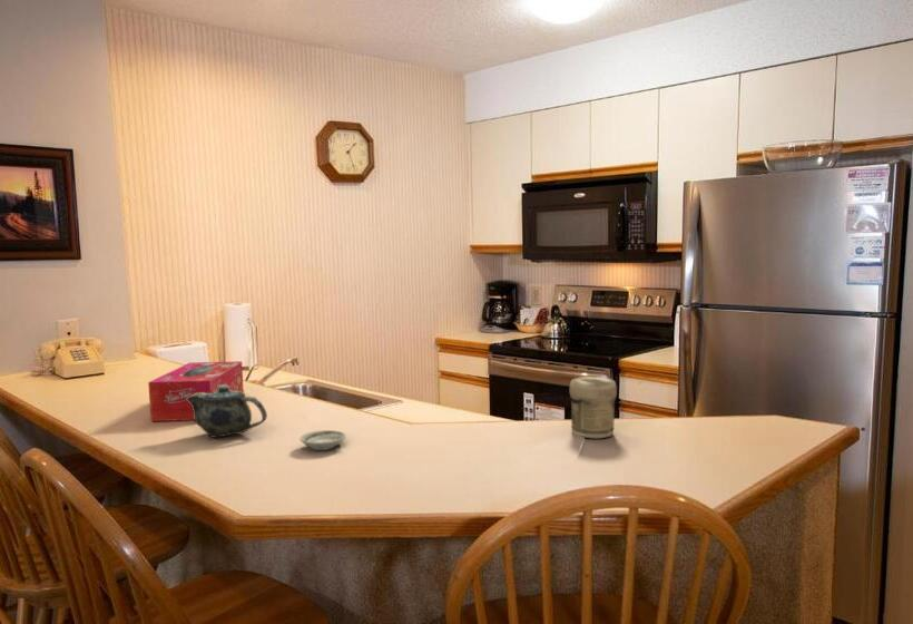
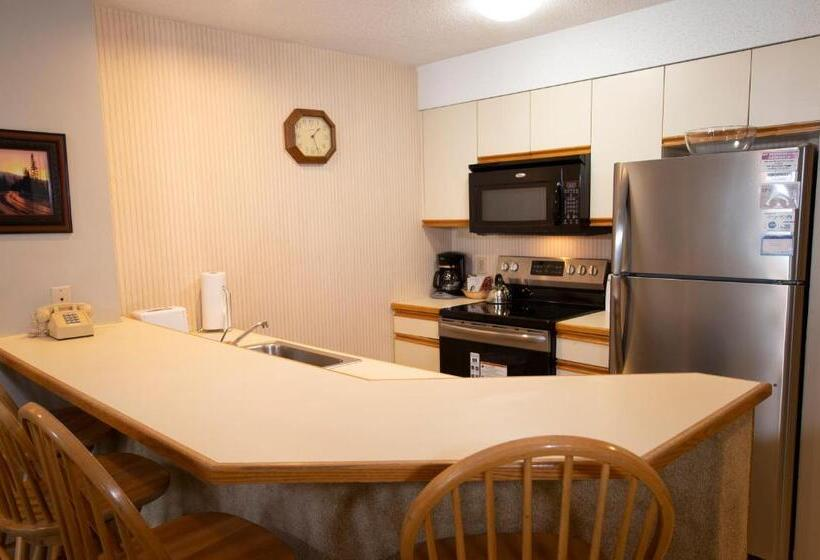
- saucer [298,429,347,451]
- tissue box [147,360,245,422]
- chinaware [186,386,268,439]
- jar [569,376,618,439]
